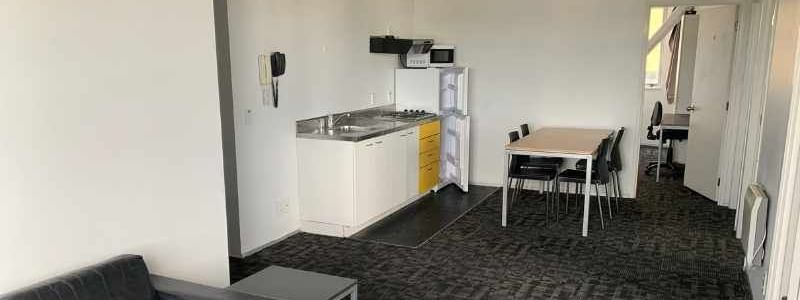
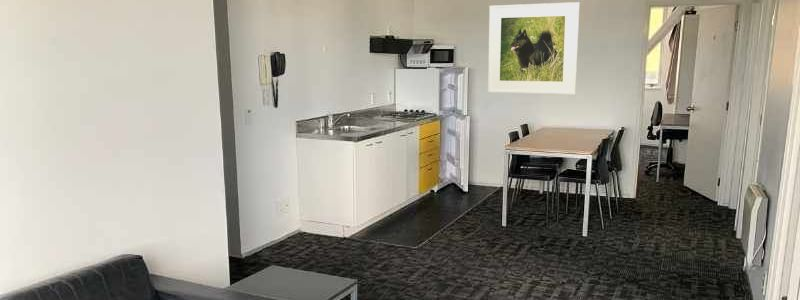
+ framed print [487,1,580,95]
